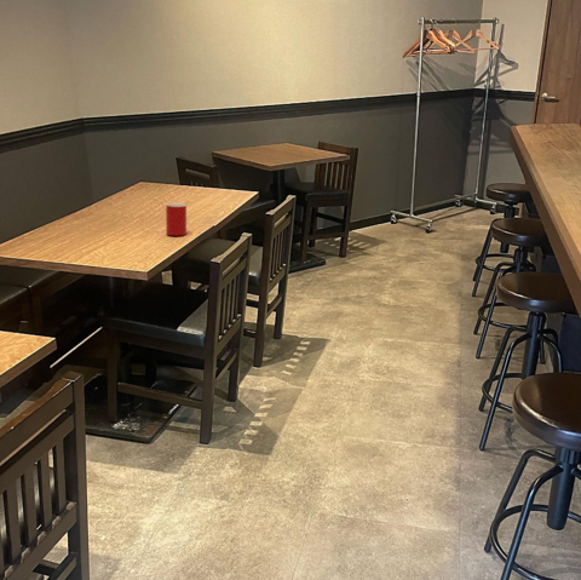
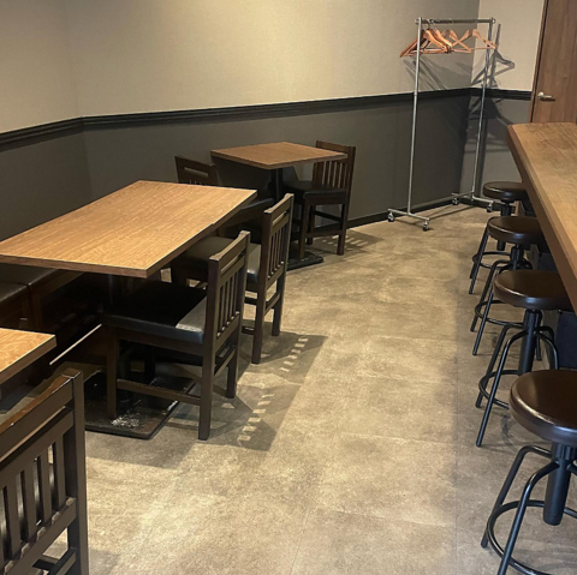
- cup [165,202,188,237]
